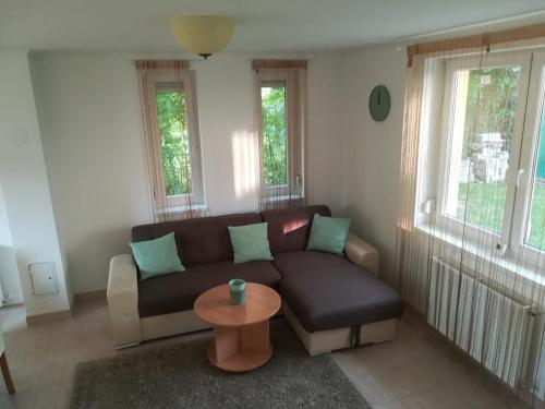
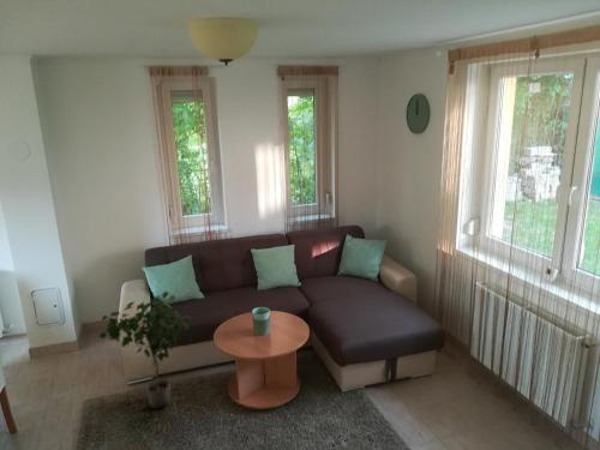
+ potted plant [97,290,192,410]
